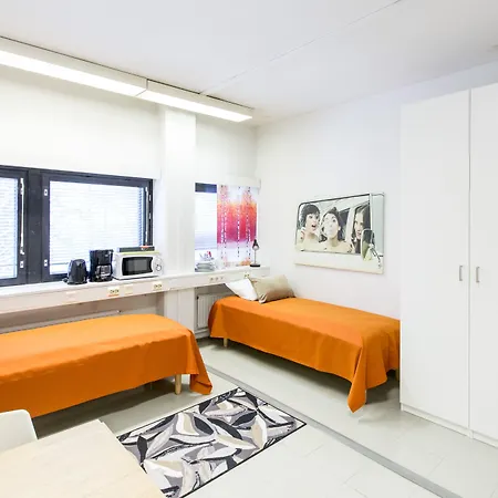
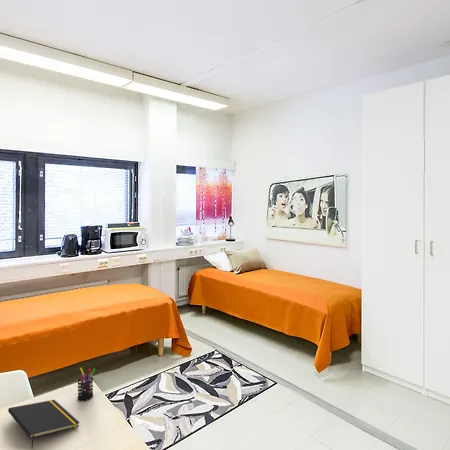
+ pen holder [76,367,96,402]
+ notepad [7,399,80,450]
